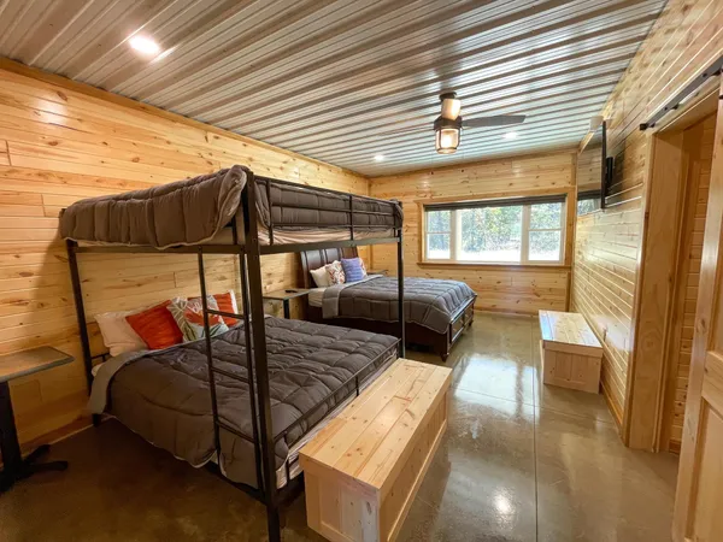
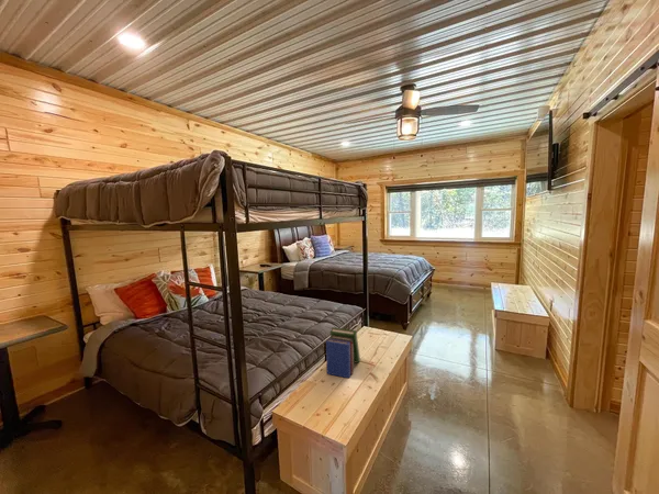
+ book [325,326,361,379]
